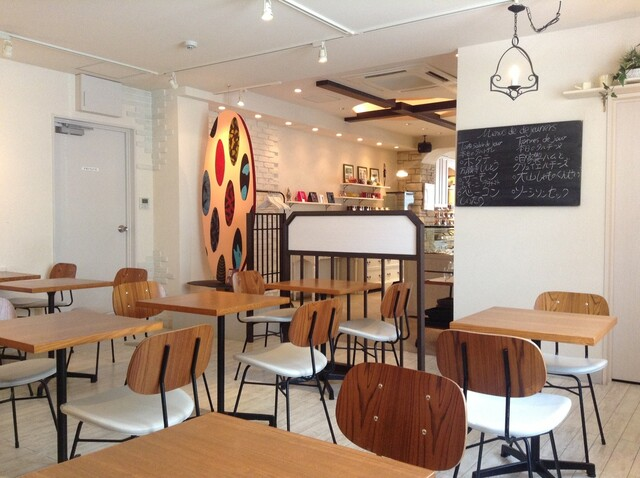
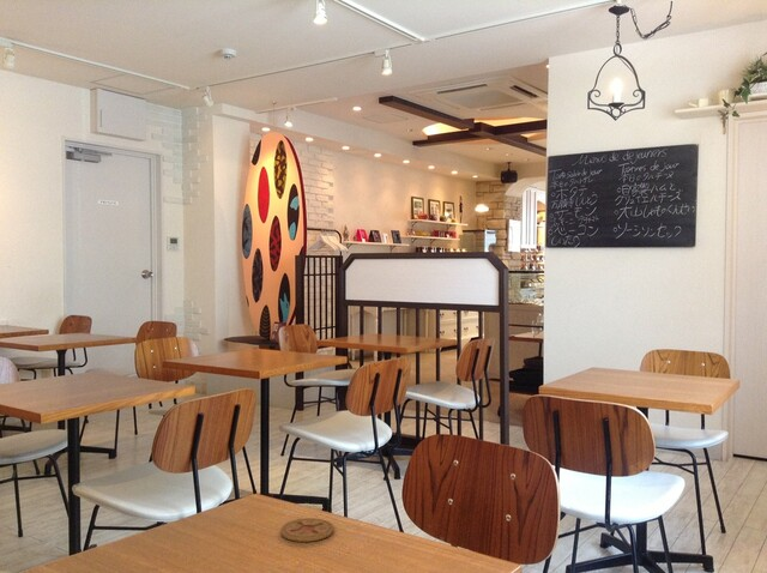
+ coaster [279,517,336,543]
